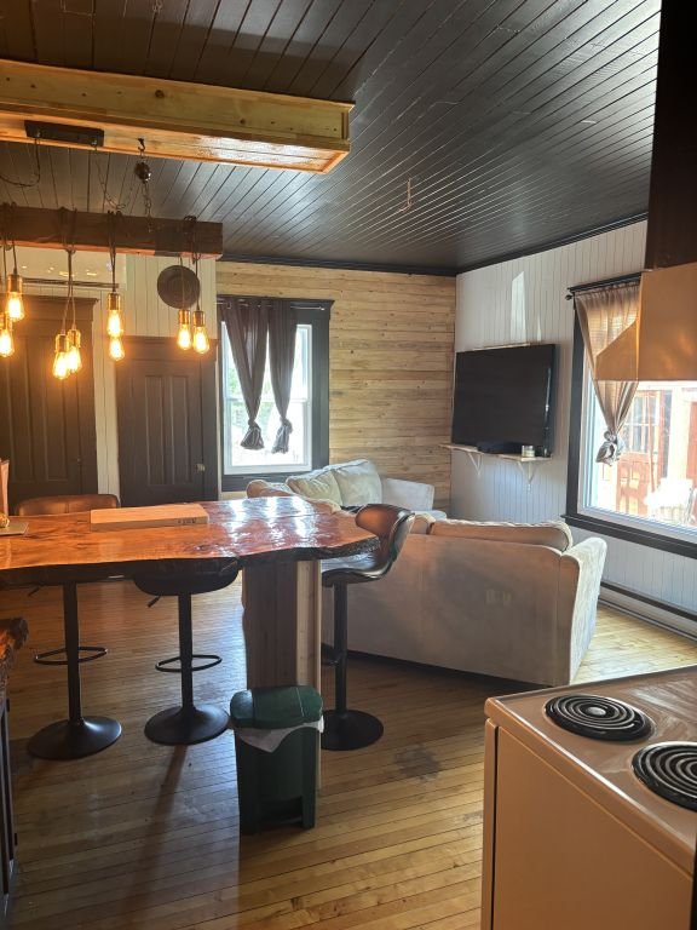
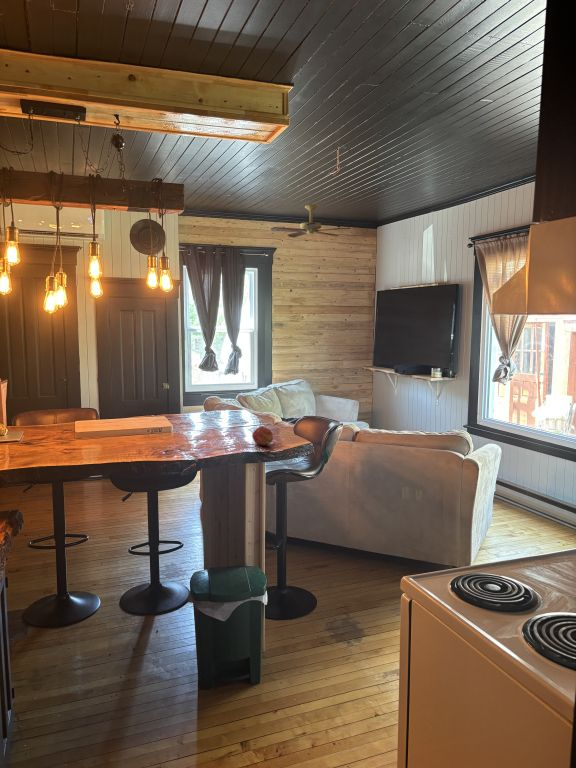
+ ceiling fan [270,204,351,239]
+ fruit [251,425,274,447]
